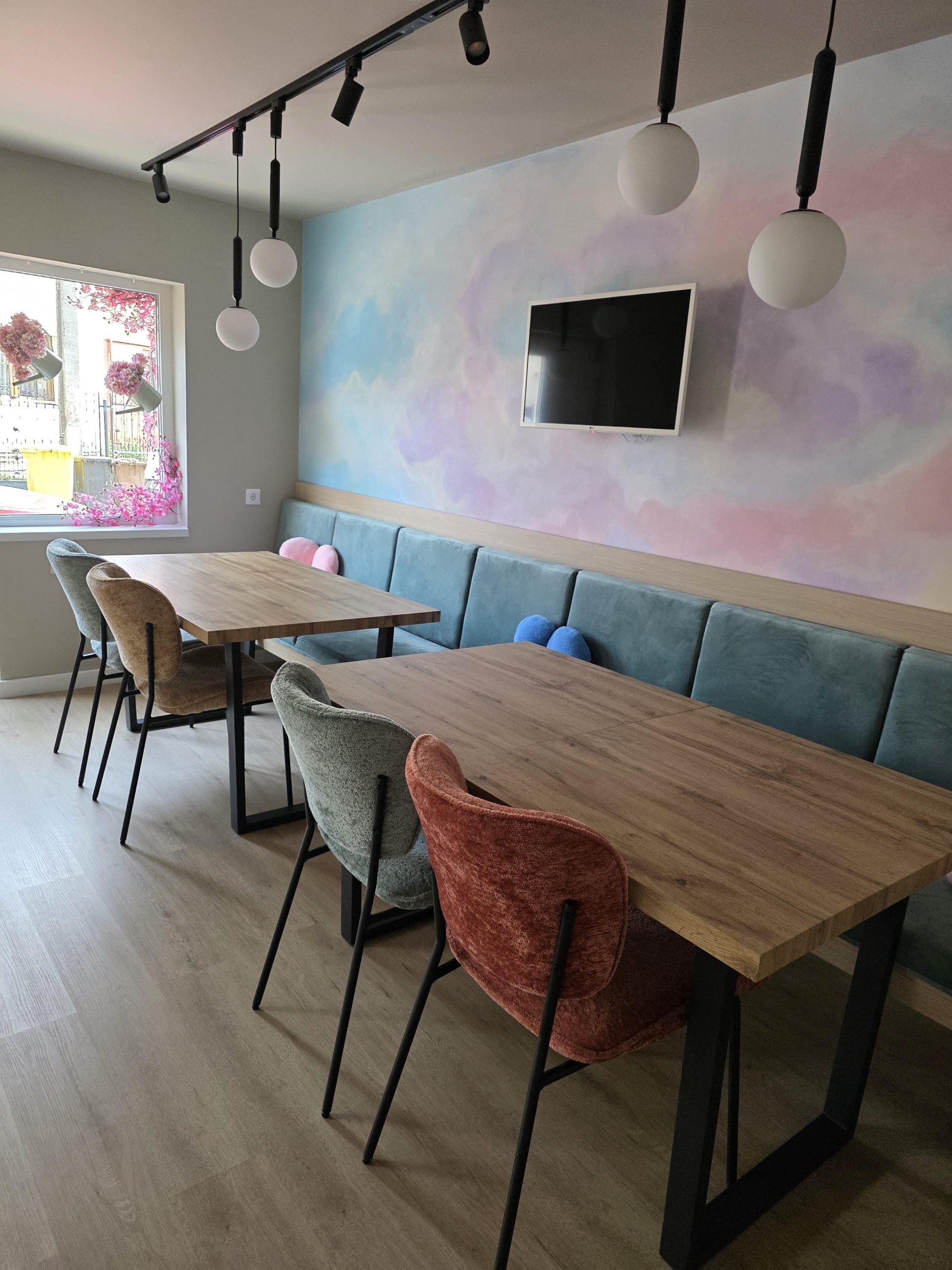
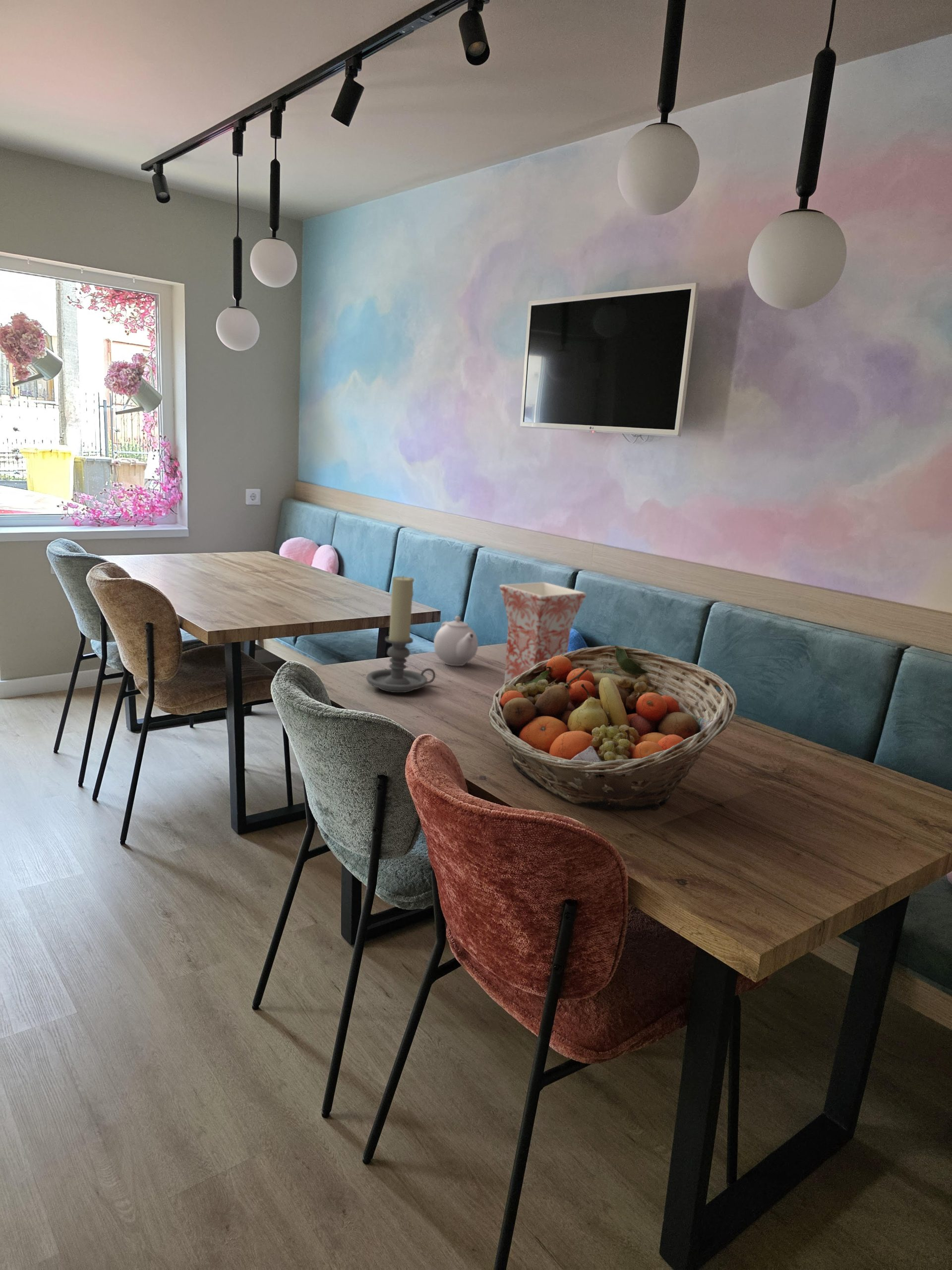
+ teapot [433,615,478,666]
+ fruit basket [487,645,738,811]
+ candle holder [366,575,436,693]
+ vase [499,581,587,683]
